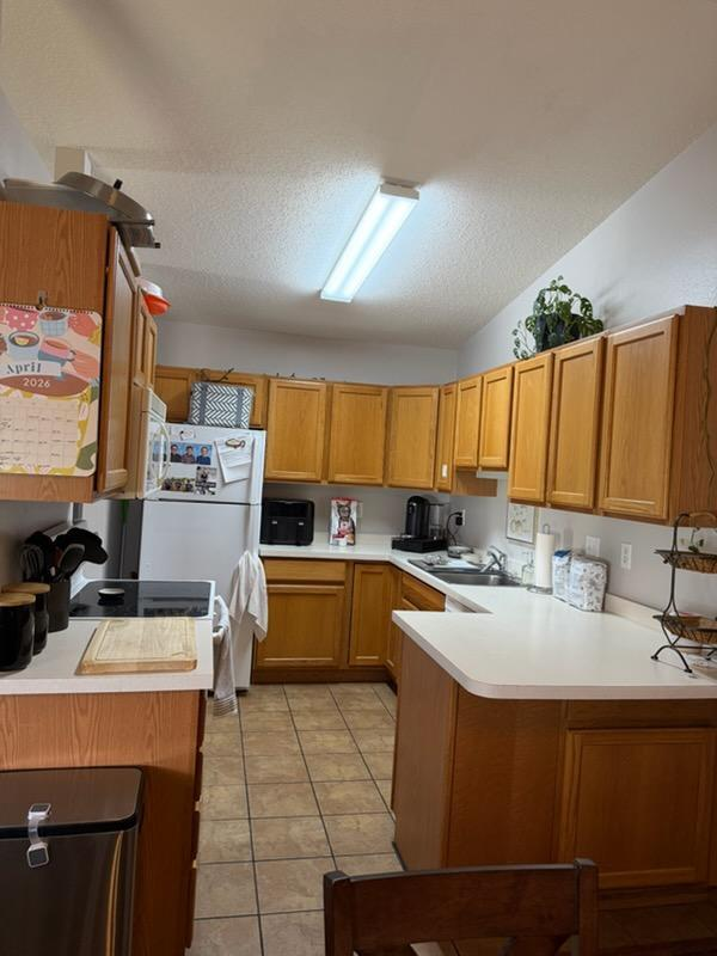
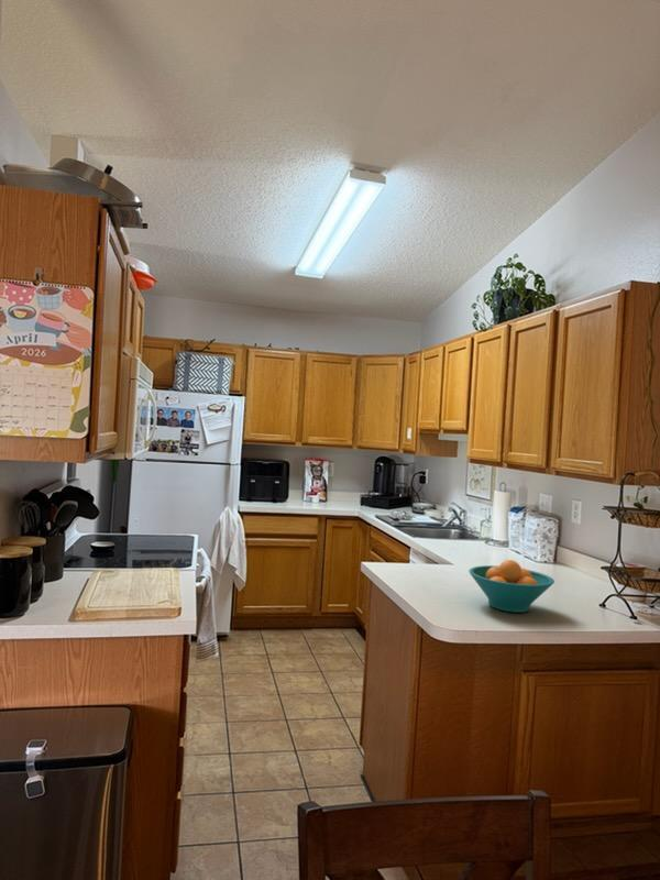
+ fruit bowl [468,559,556,614]
